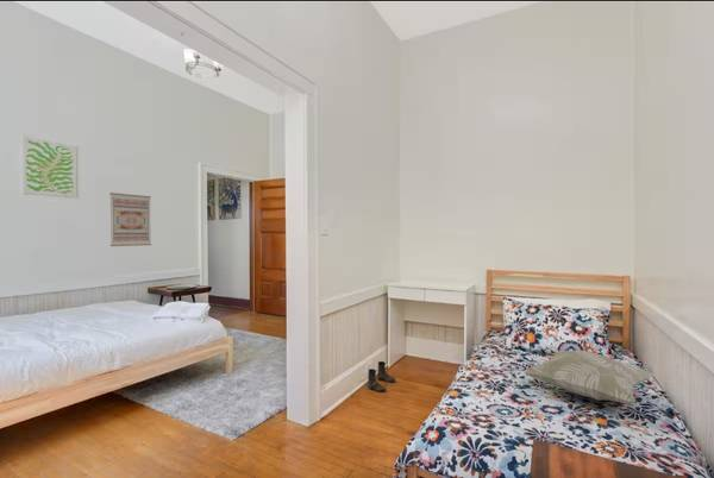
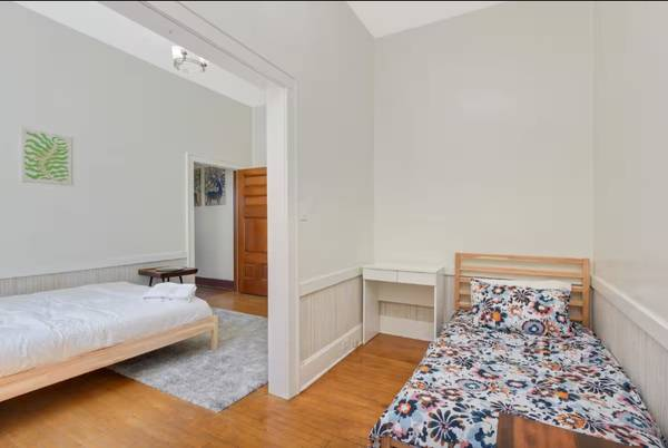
- wall art [108,191,152,247]
- boots [367,360,396,392]
- decorative pillow [524,350,656,405]
